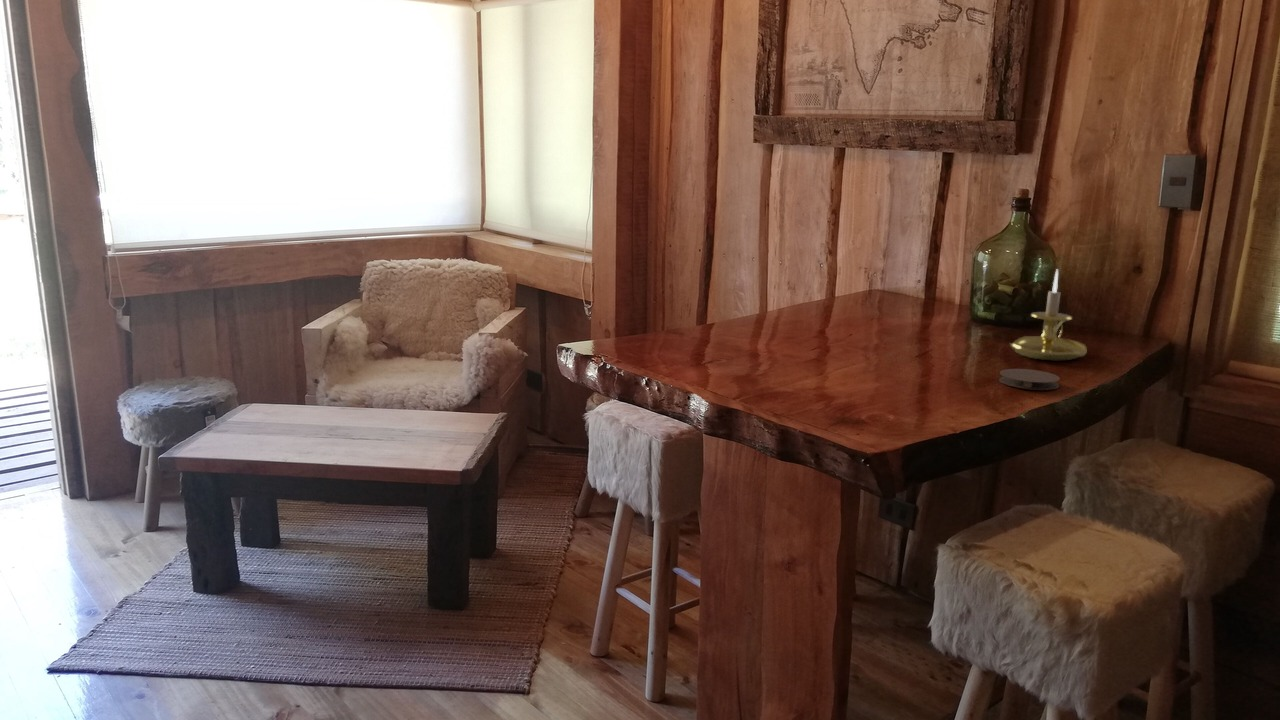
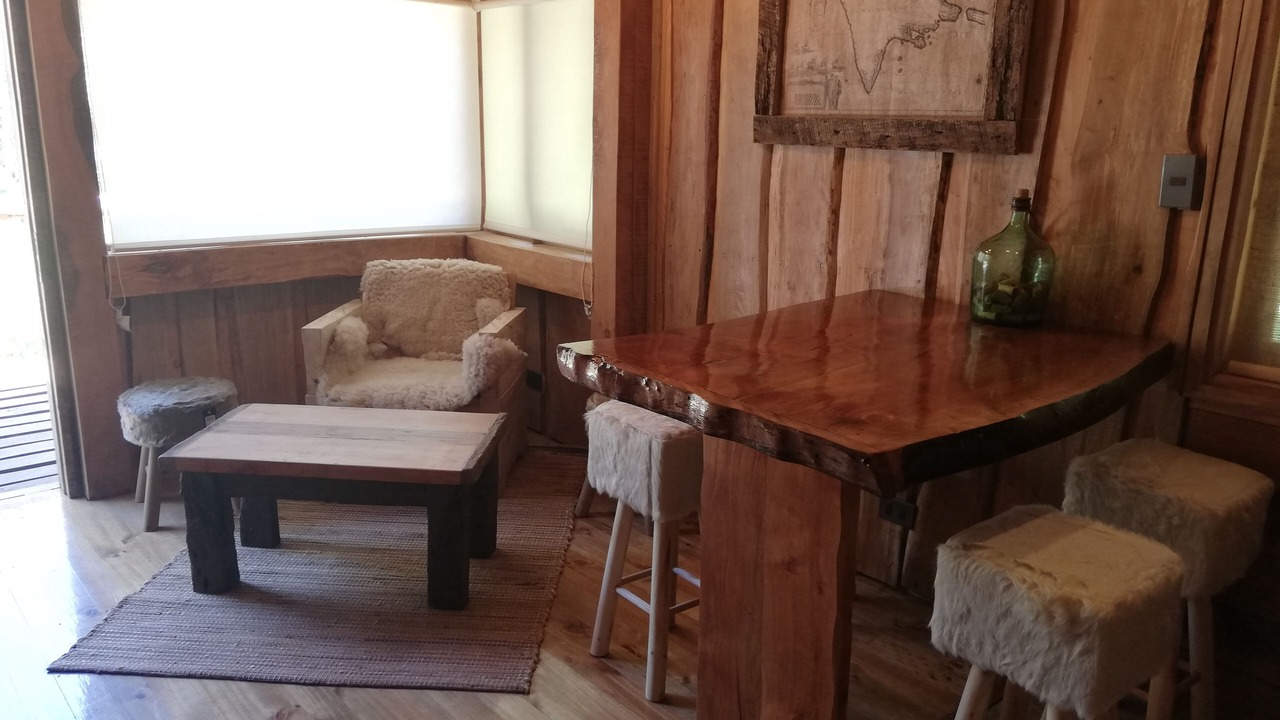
- candle holder [1009,268,1088,362]
- coaster [998,368,1061,391]
